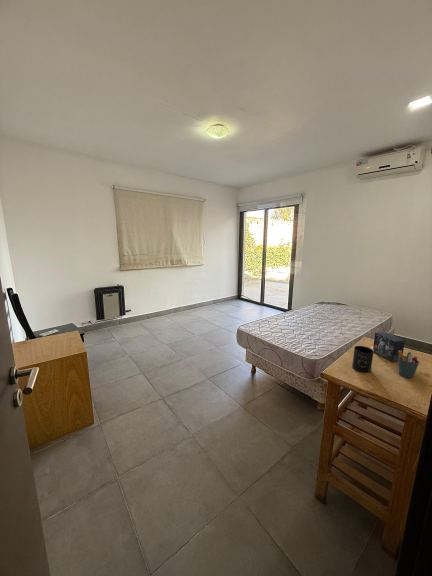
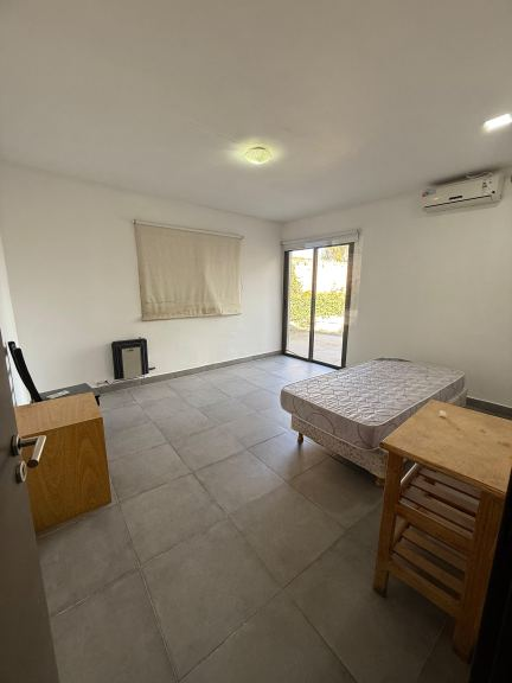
- pen holder [397,351,420,379]
- small box [372,331,406,363]
- mug [351,345,375,374]
